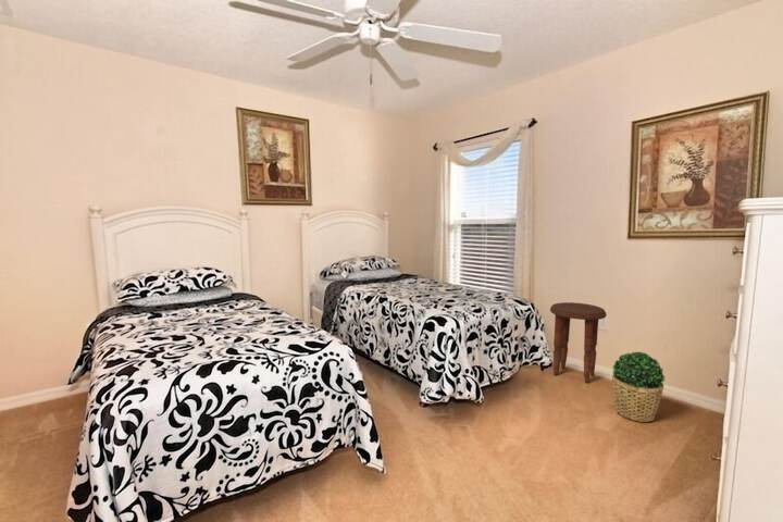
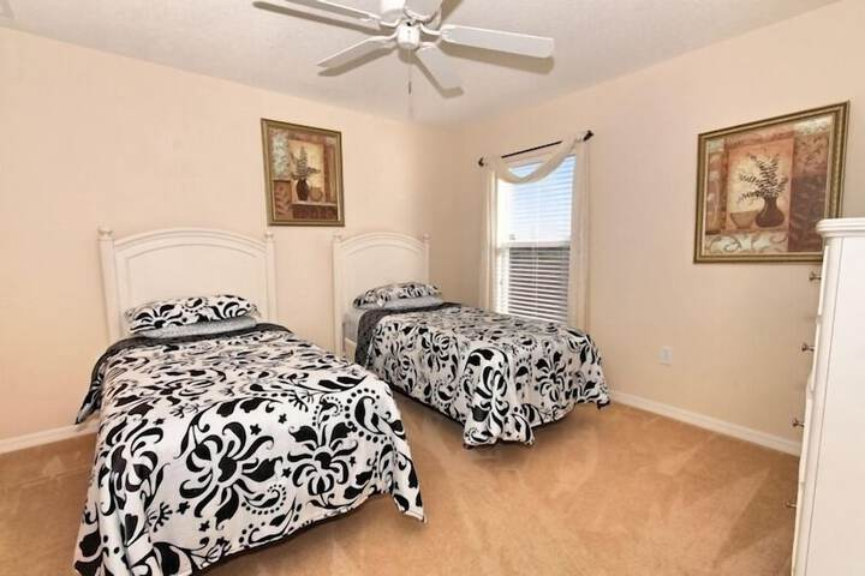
- side table [549,301,608,385]
- potted plant [611,351,666,423]
